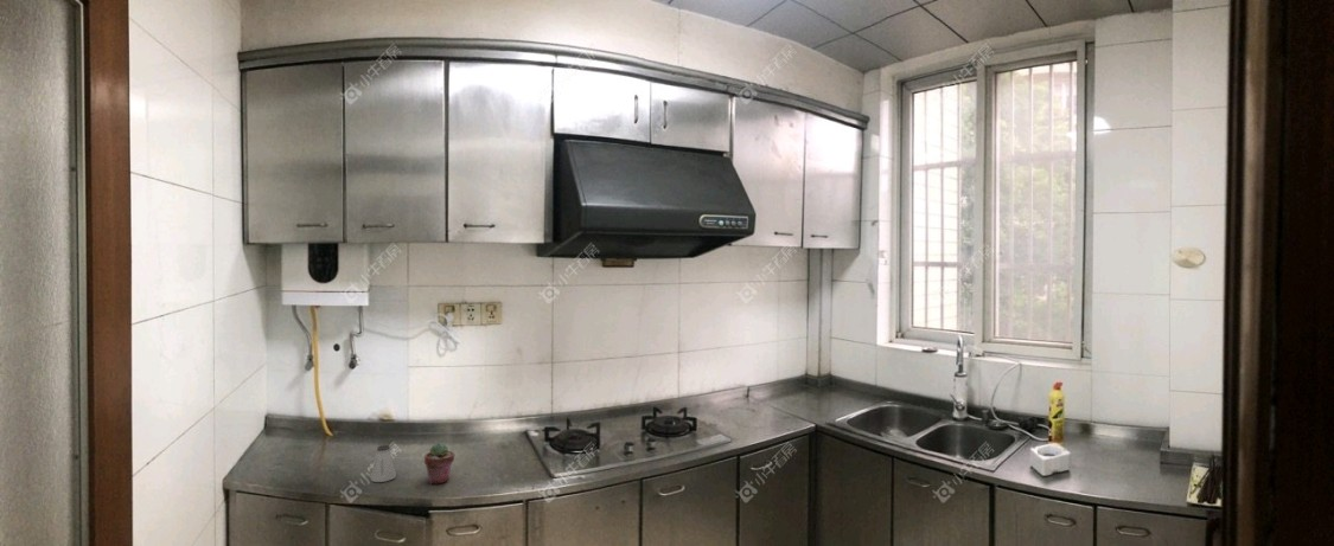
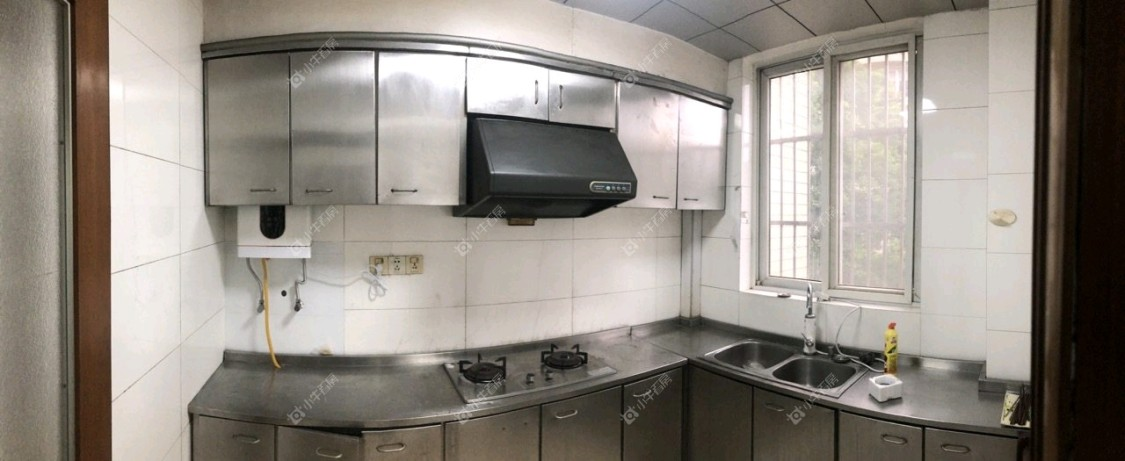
- potted succulent [423,442,455,486]
- saltshaker [370,444,397,483]
